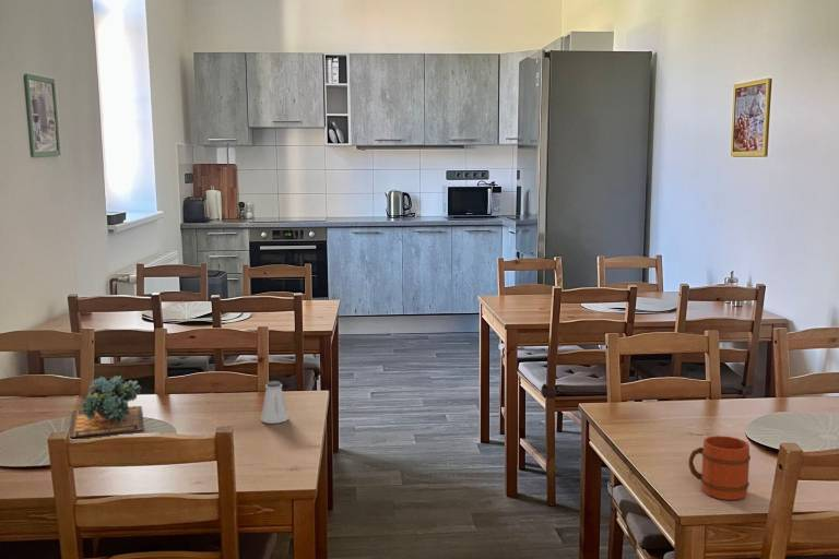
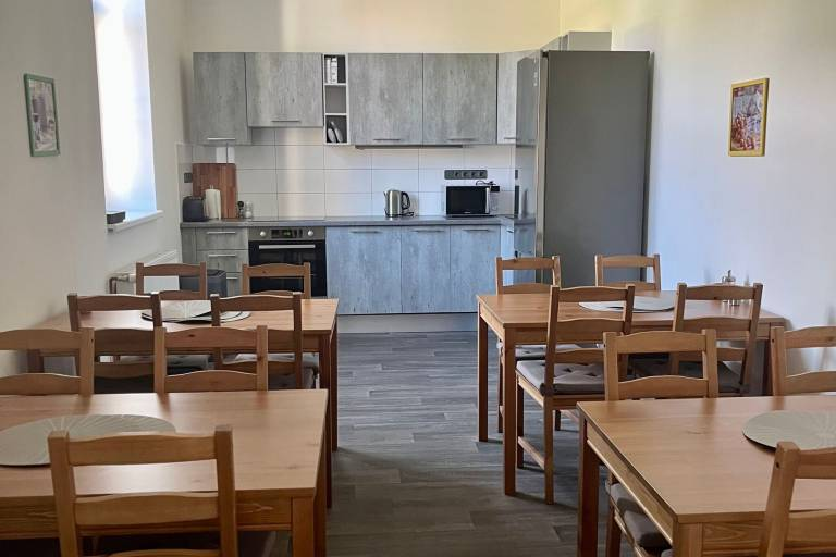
- mug [687,435,752,501]
- saltshaker [260,380,289,425]
- succulent plant [68,374,145,439]
